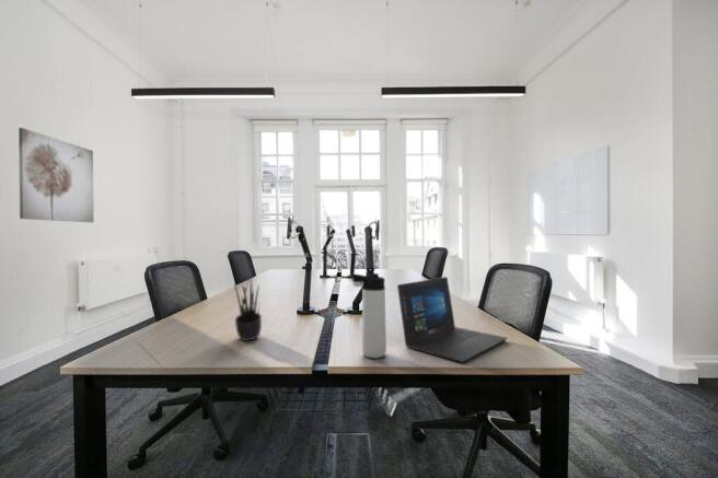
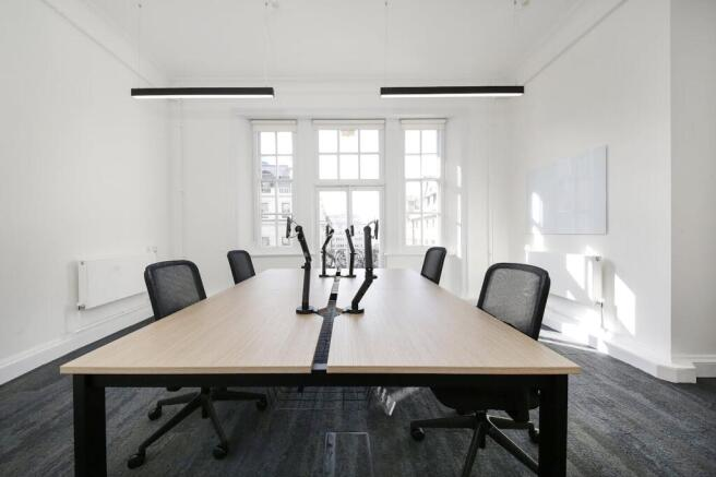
- laptop [396,276,508,363]
- thermos bottle [349,272,387,359]
- wall art [18,127,95,223]
- potted plant [233,276,263,341]
